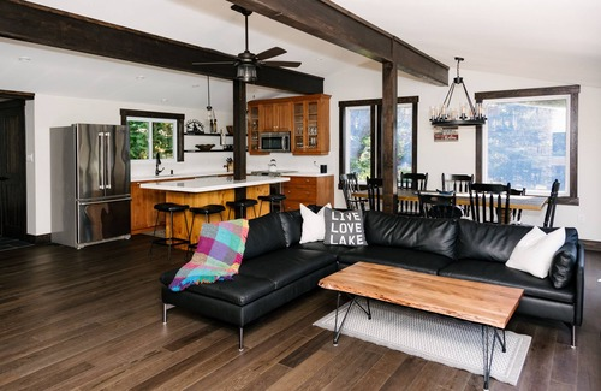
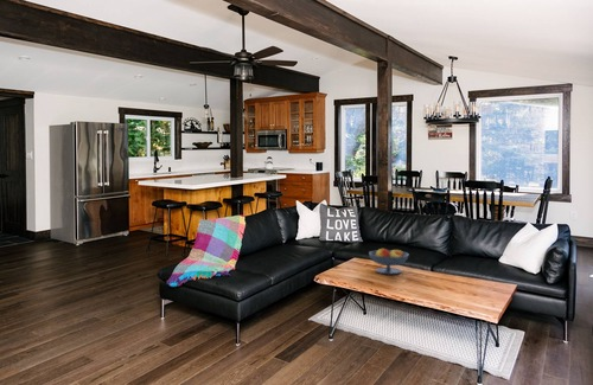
+ fruit bowl [368,248,410,275]
